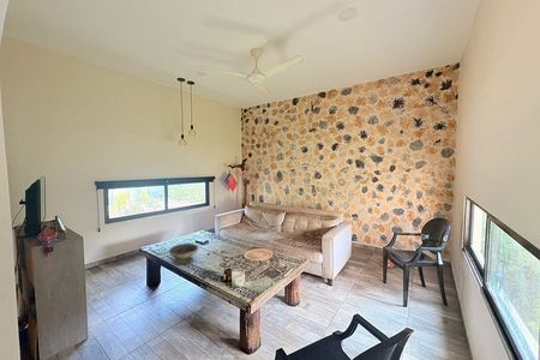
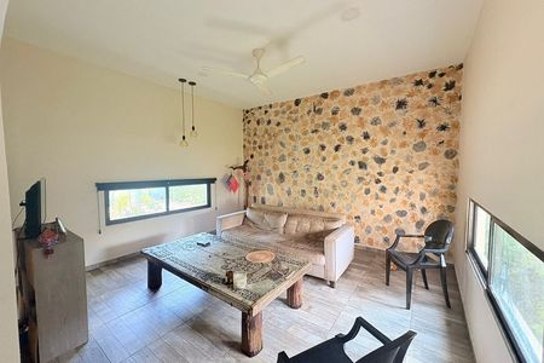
- decorative bowl [168,242,199,266]
